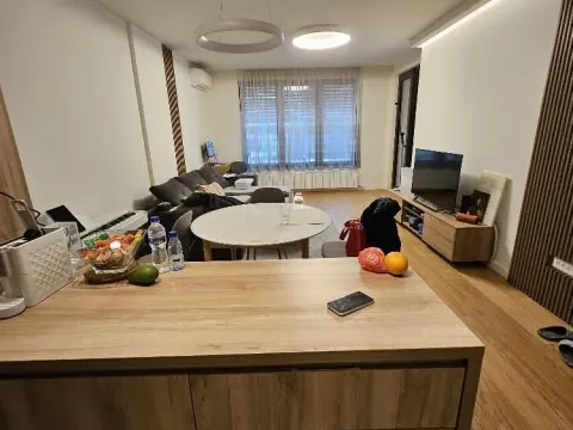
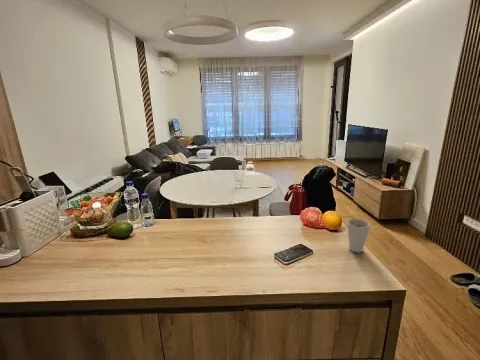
+ cup [341,215,371,253]
